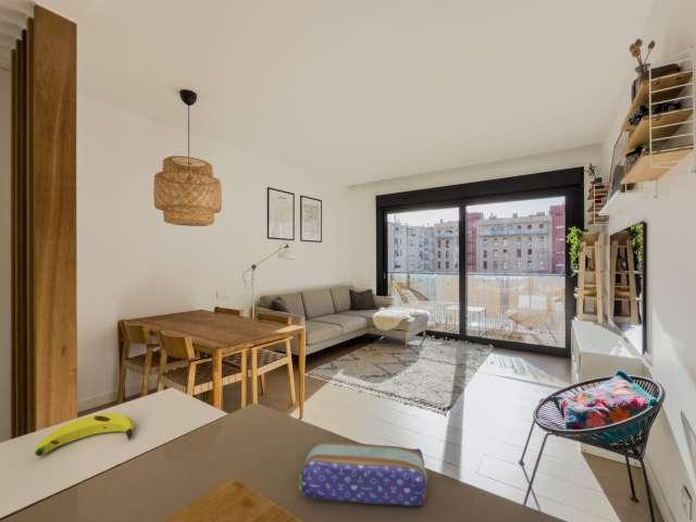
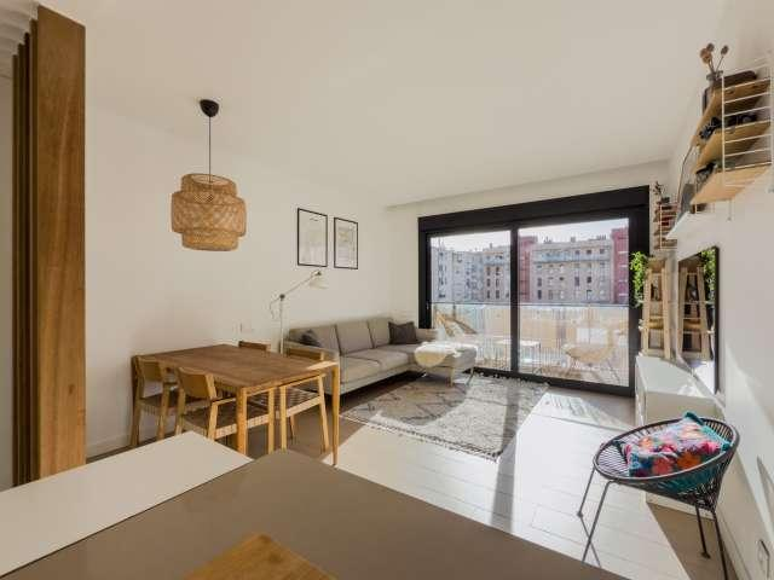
- pencil case [297,440,428,507]
- banana [34,412,135,457]
